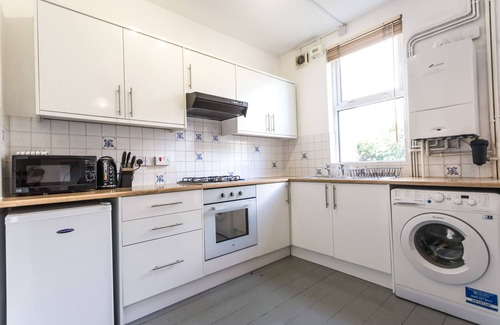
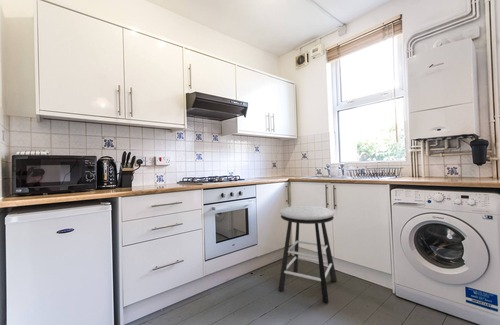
+ stool [277,205,338,303]
